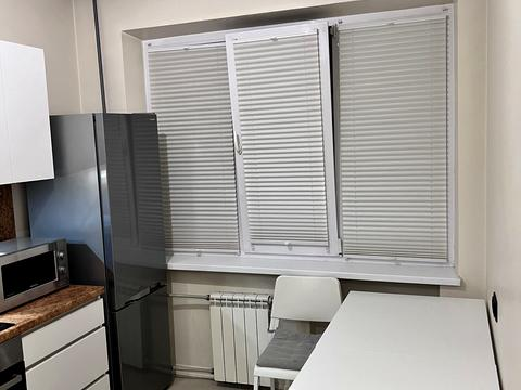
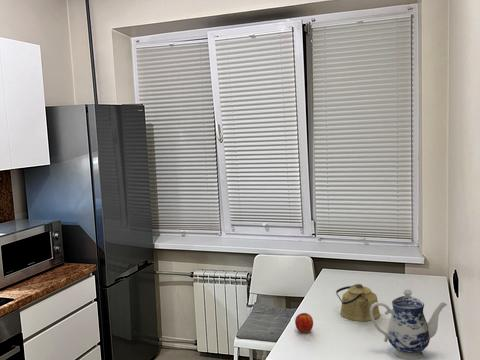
+ teapot [370,288,448,360]
+ kettle [335,283,381,322]
+ fruit [294,312,314,334]
